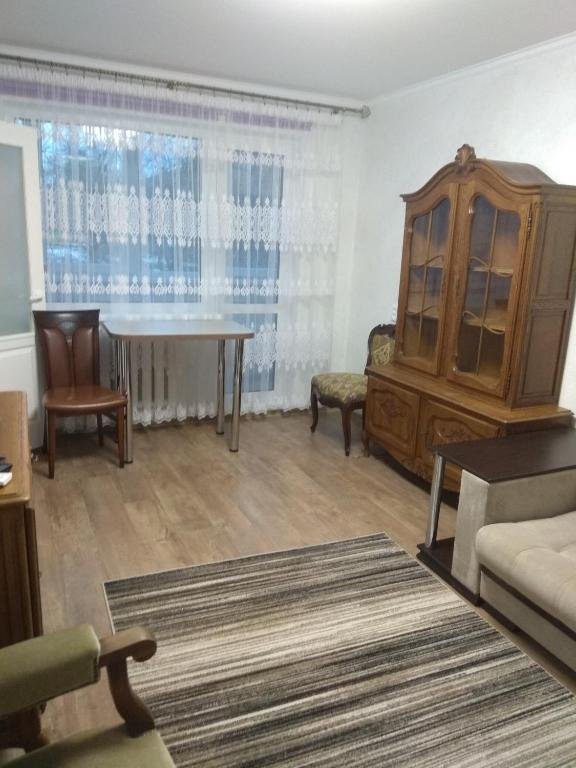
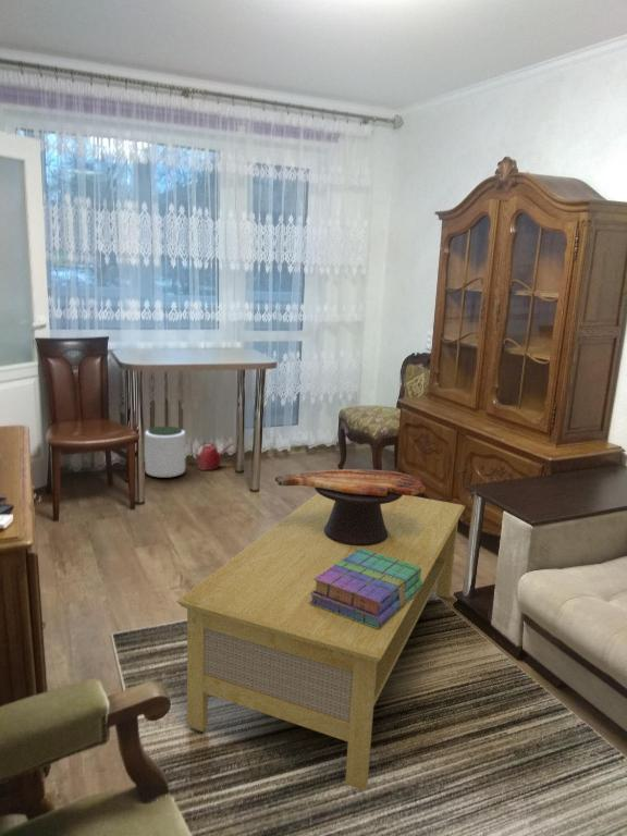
+ books [309,549,422,629]
+ plant pot [144,426,186,479]
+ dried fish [274,468,428,546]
+ watering can [195,441,234,471]
+ coffee table [175,492,467,792]
